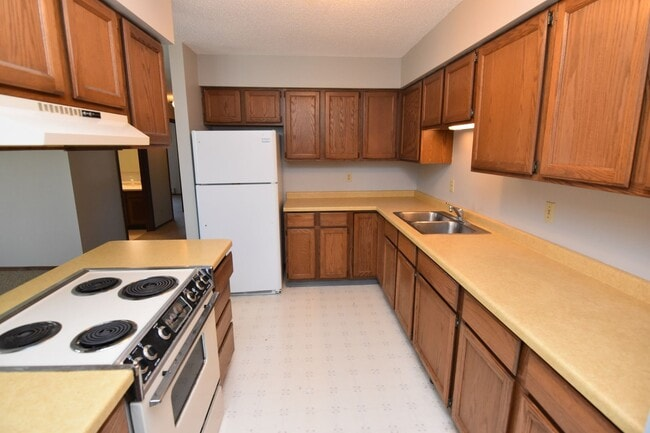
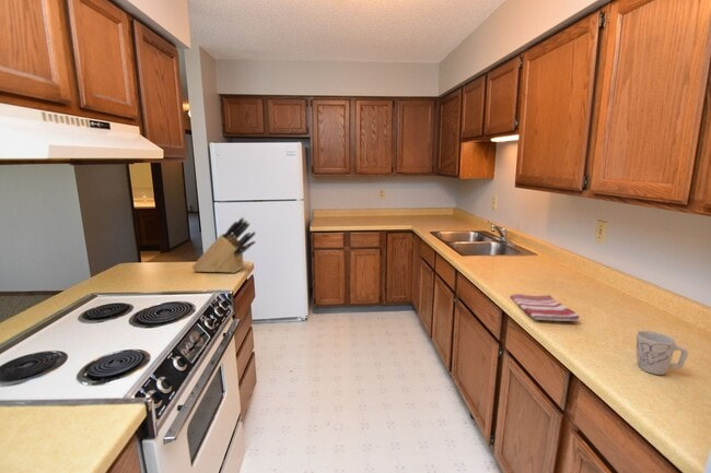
+ mug [636,330,689,376]
+ knife block [190,216,257,274]
+ dish towel [509,293,581,322]
